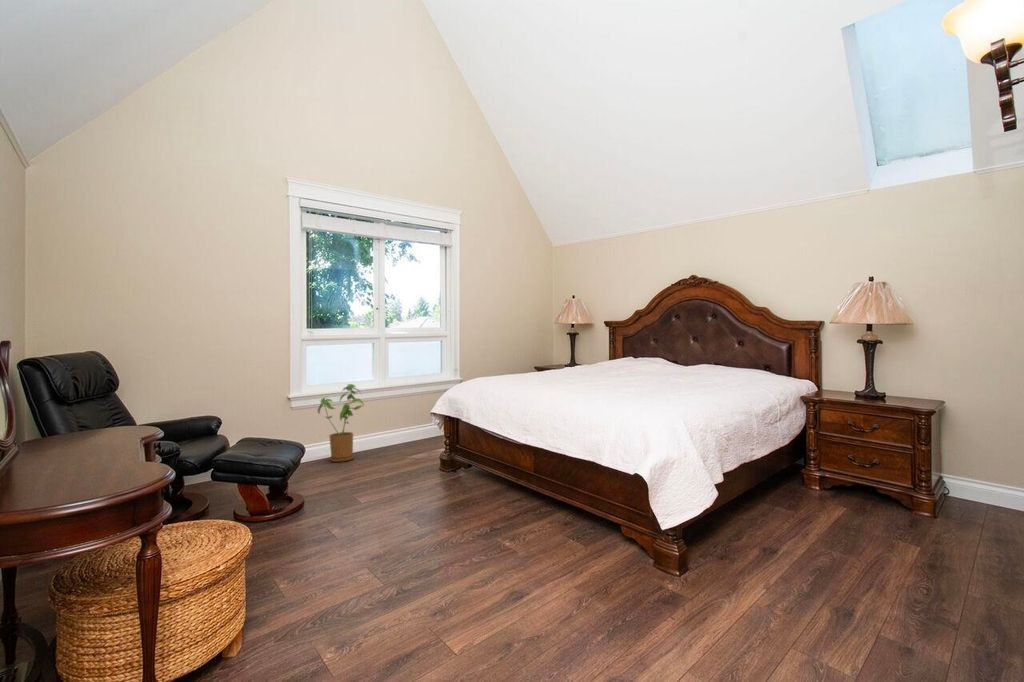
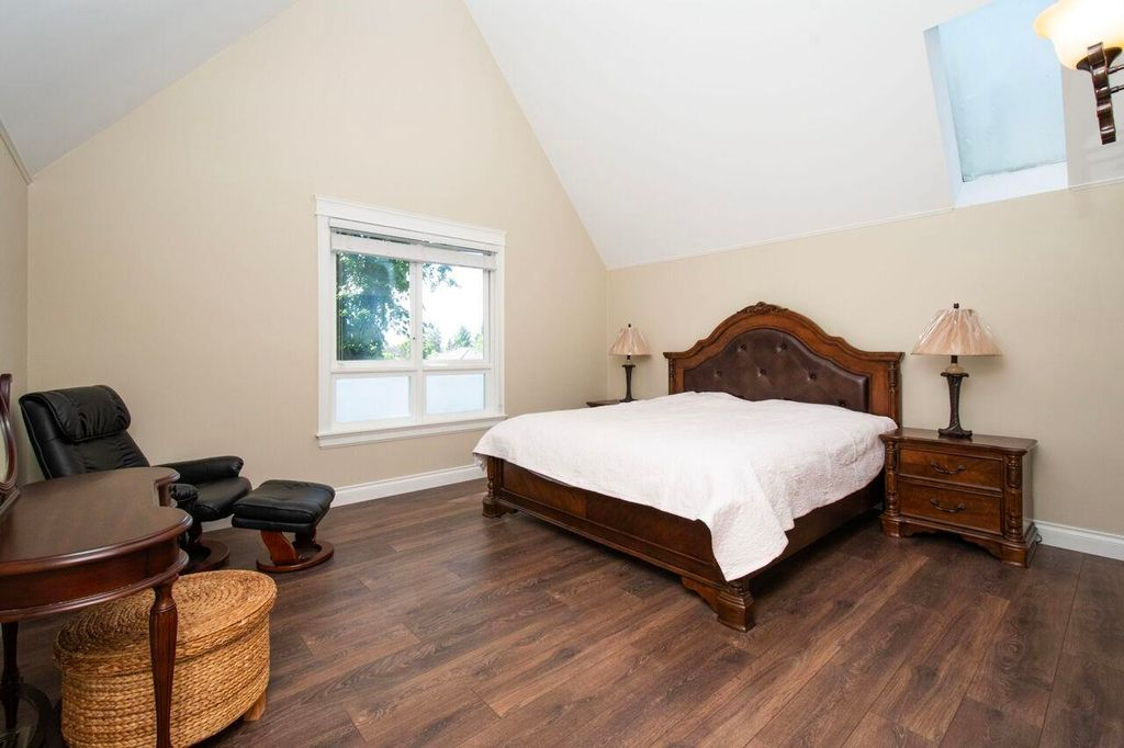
- house plant [317,383,365,463]
